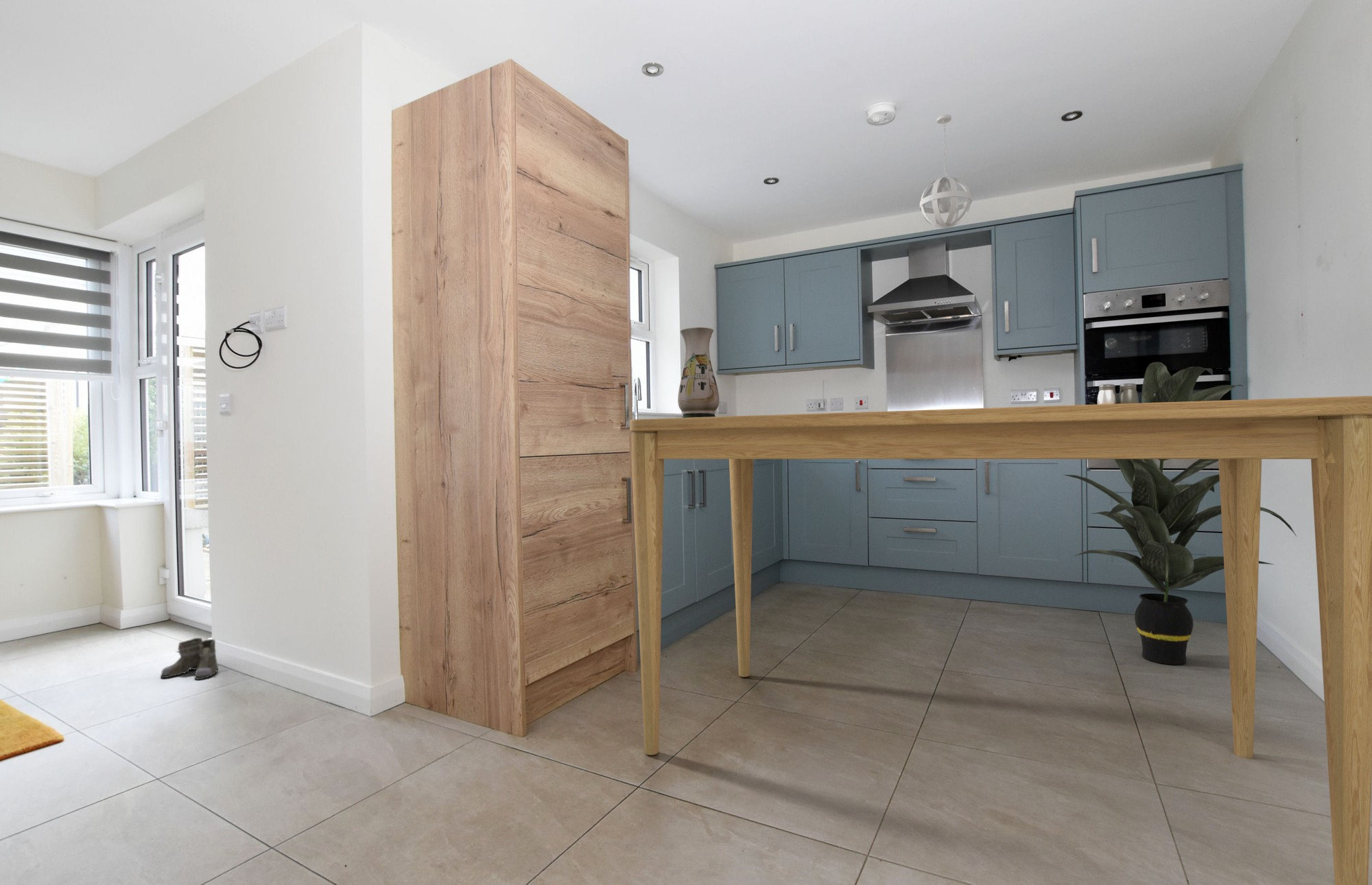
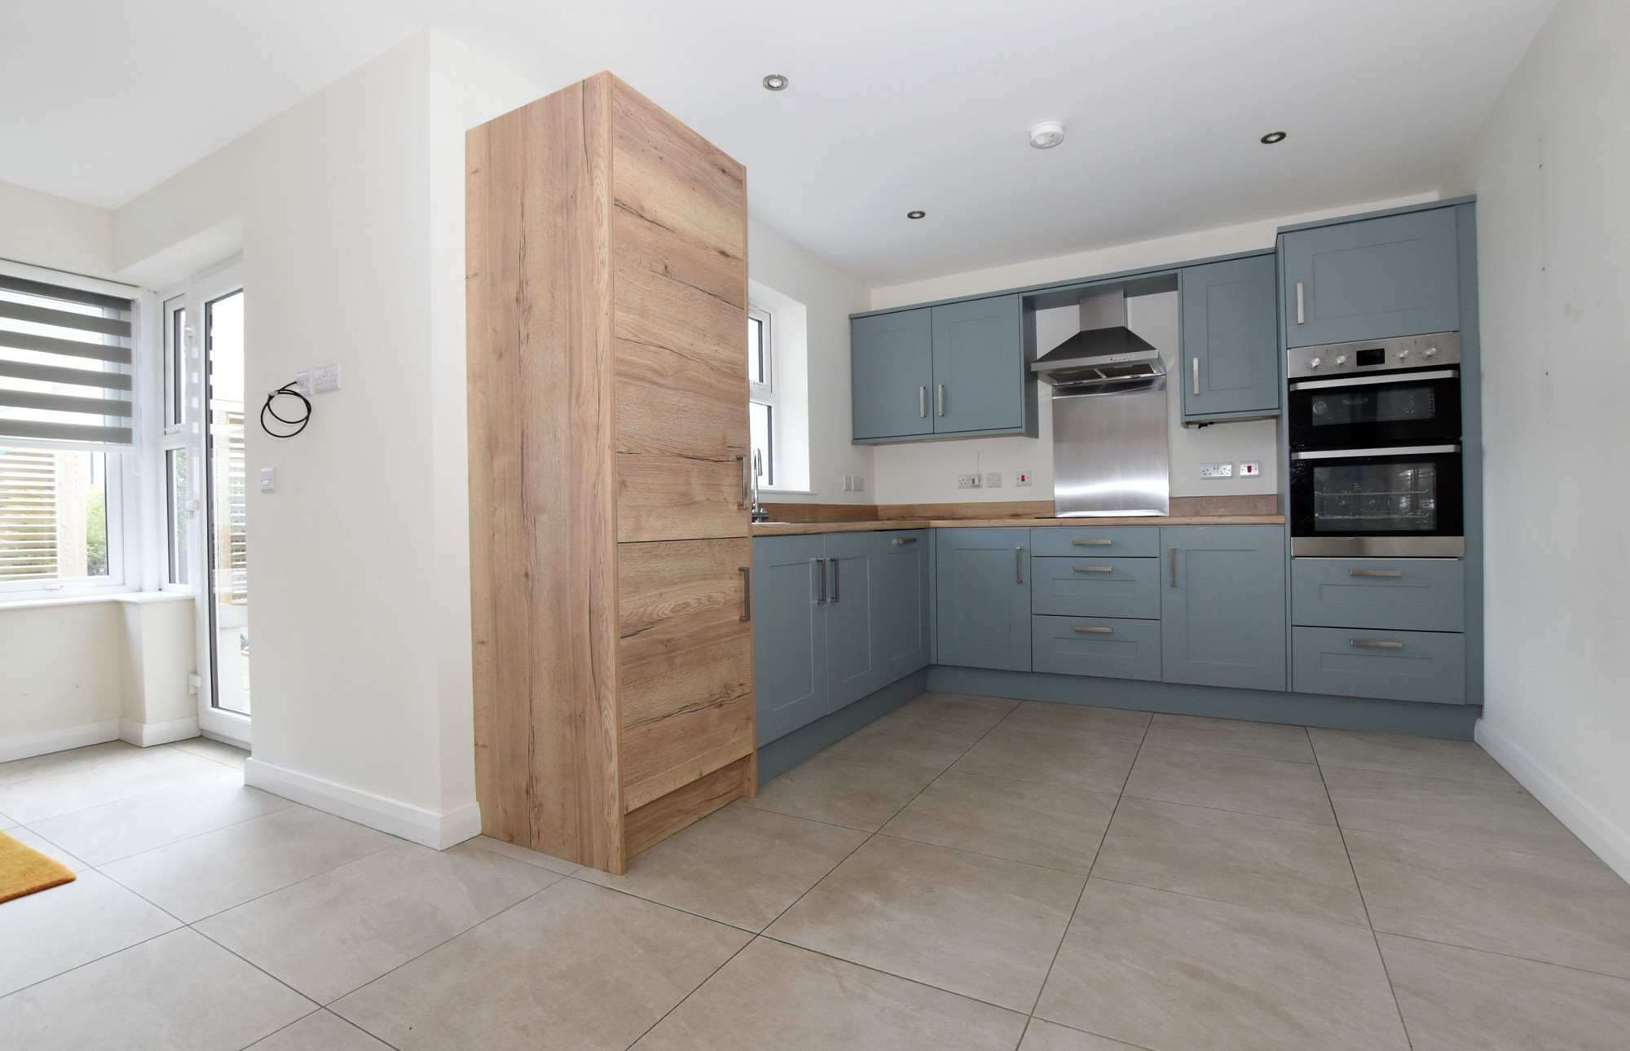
- vase [677,327,720,418]
- boots [160,637,229,681]
- dining table [630,395,1372,885]
- indoor plant [1063,362,1297,665]
- salt and pepper shaker [1097,383,1139,405]
- pendant light [919,114,973,228]
